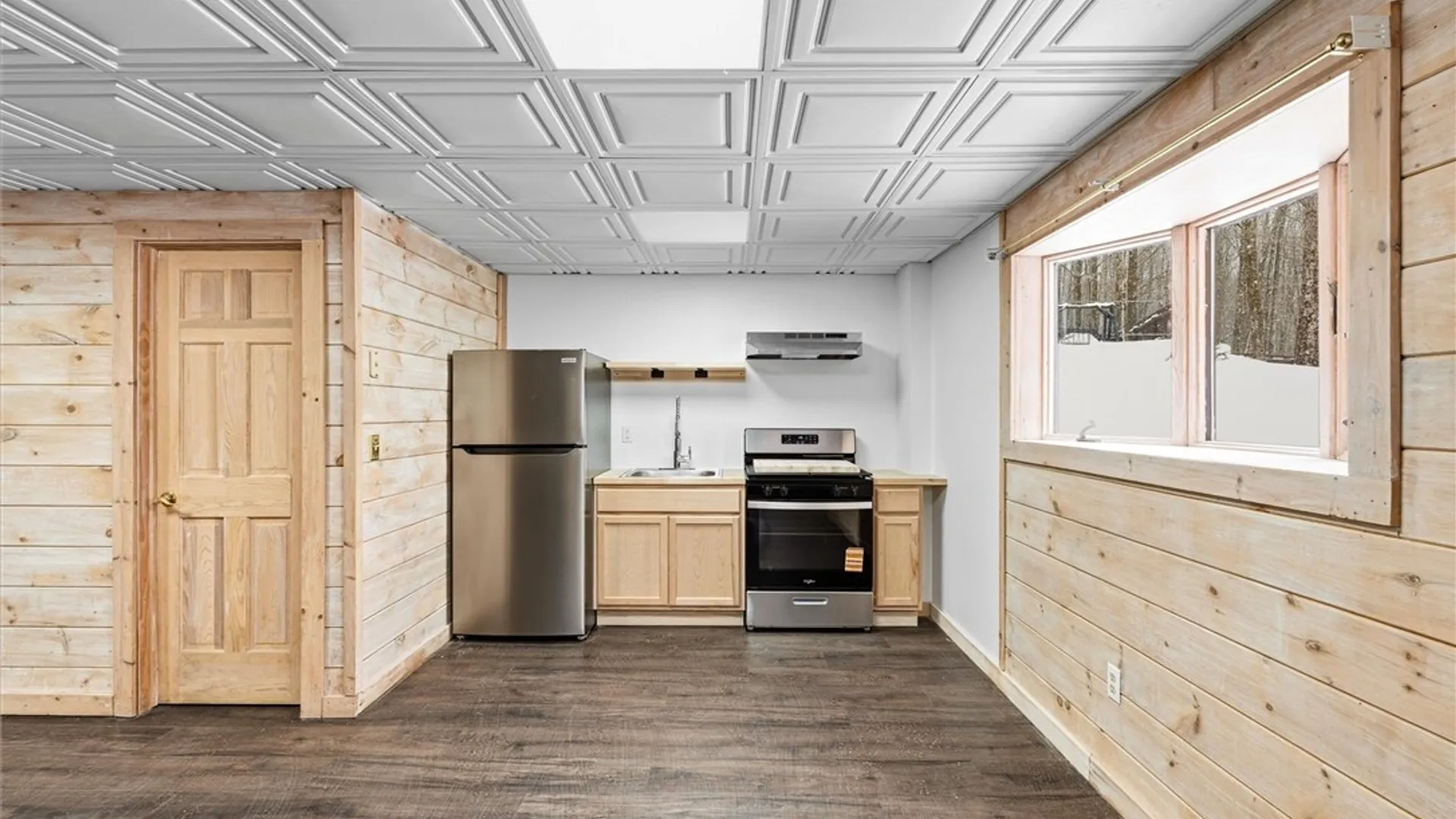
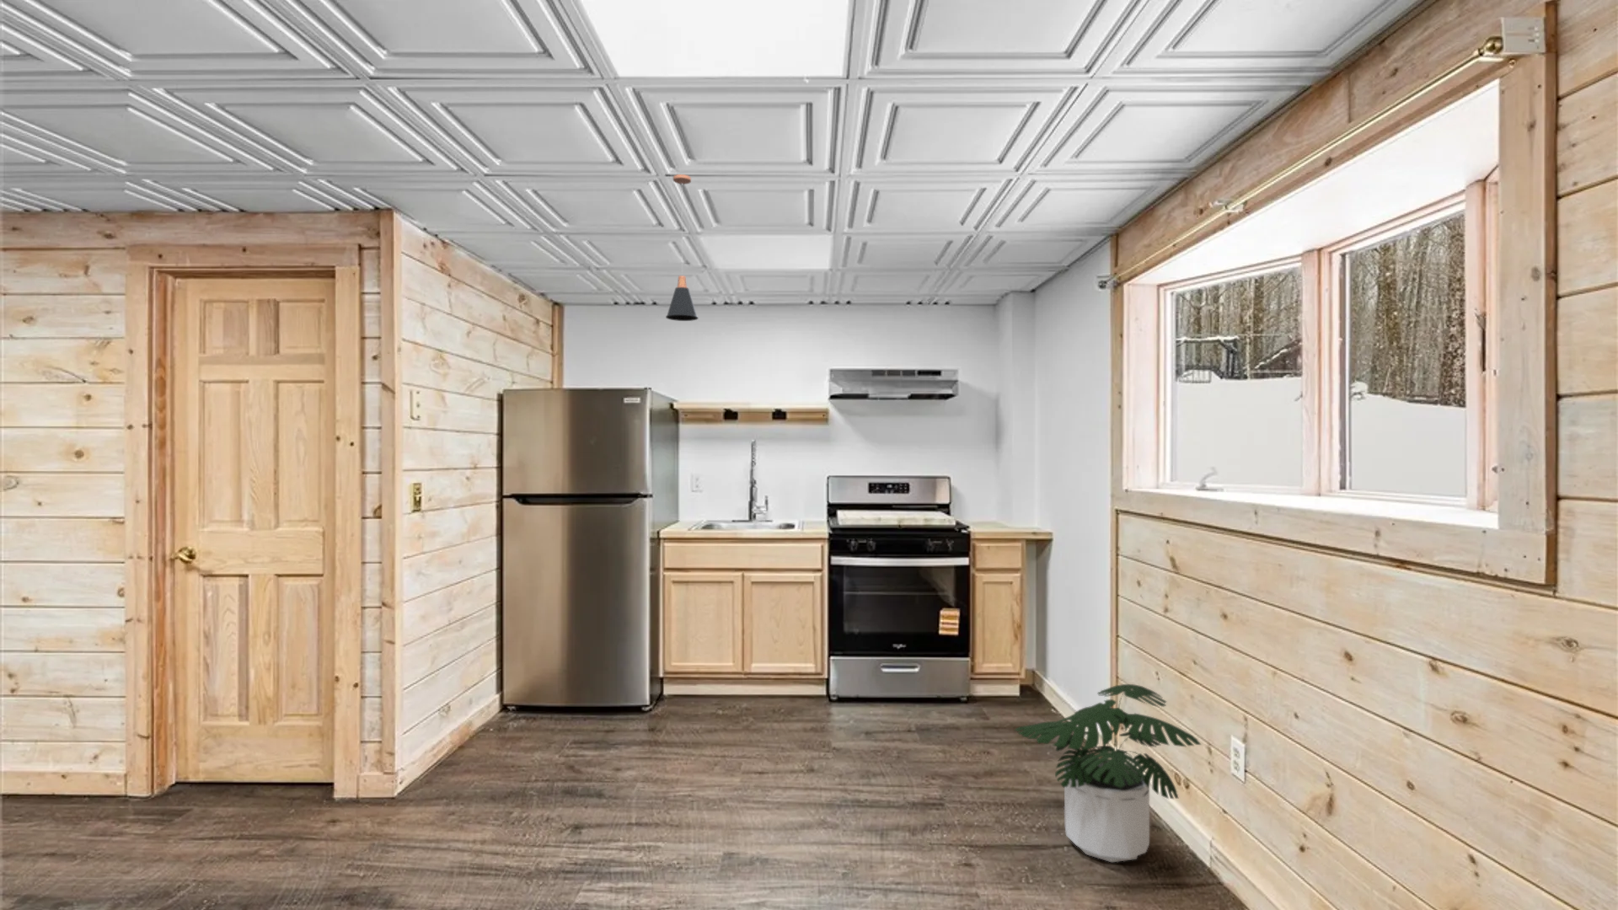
+ pendant lamp [665,173,699,322]
+ potted plant [1013,683,1202,863]
